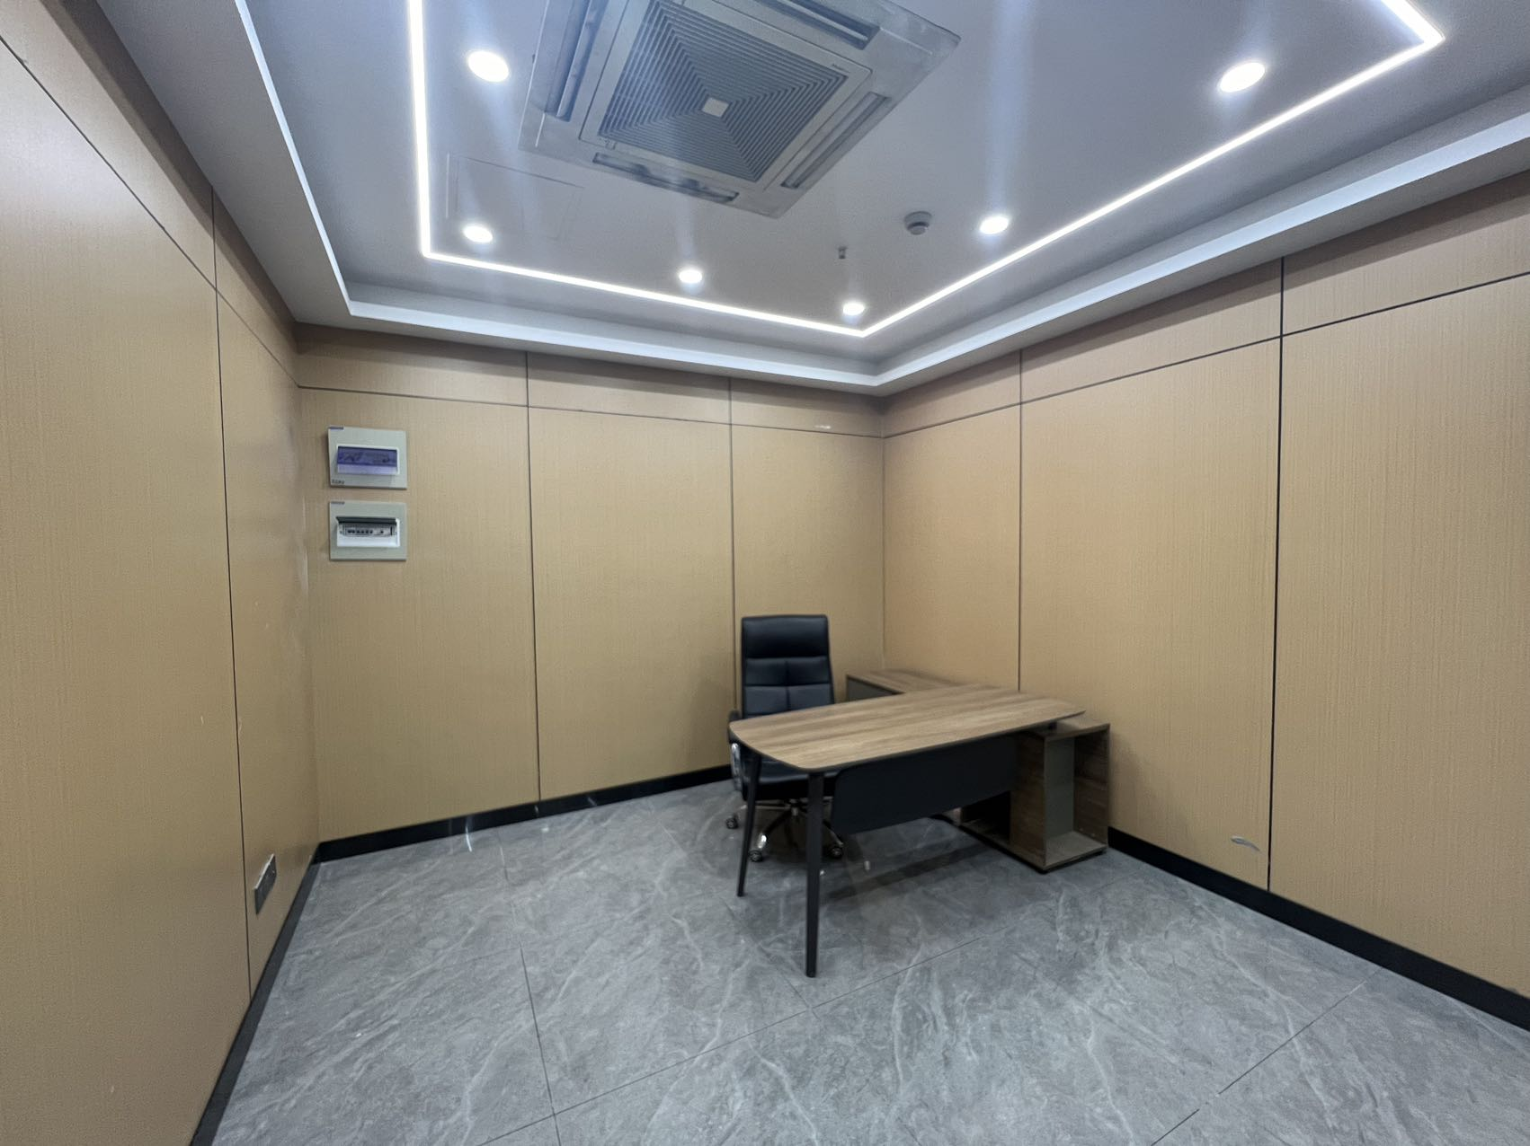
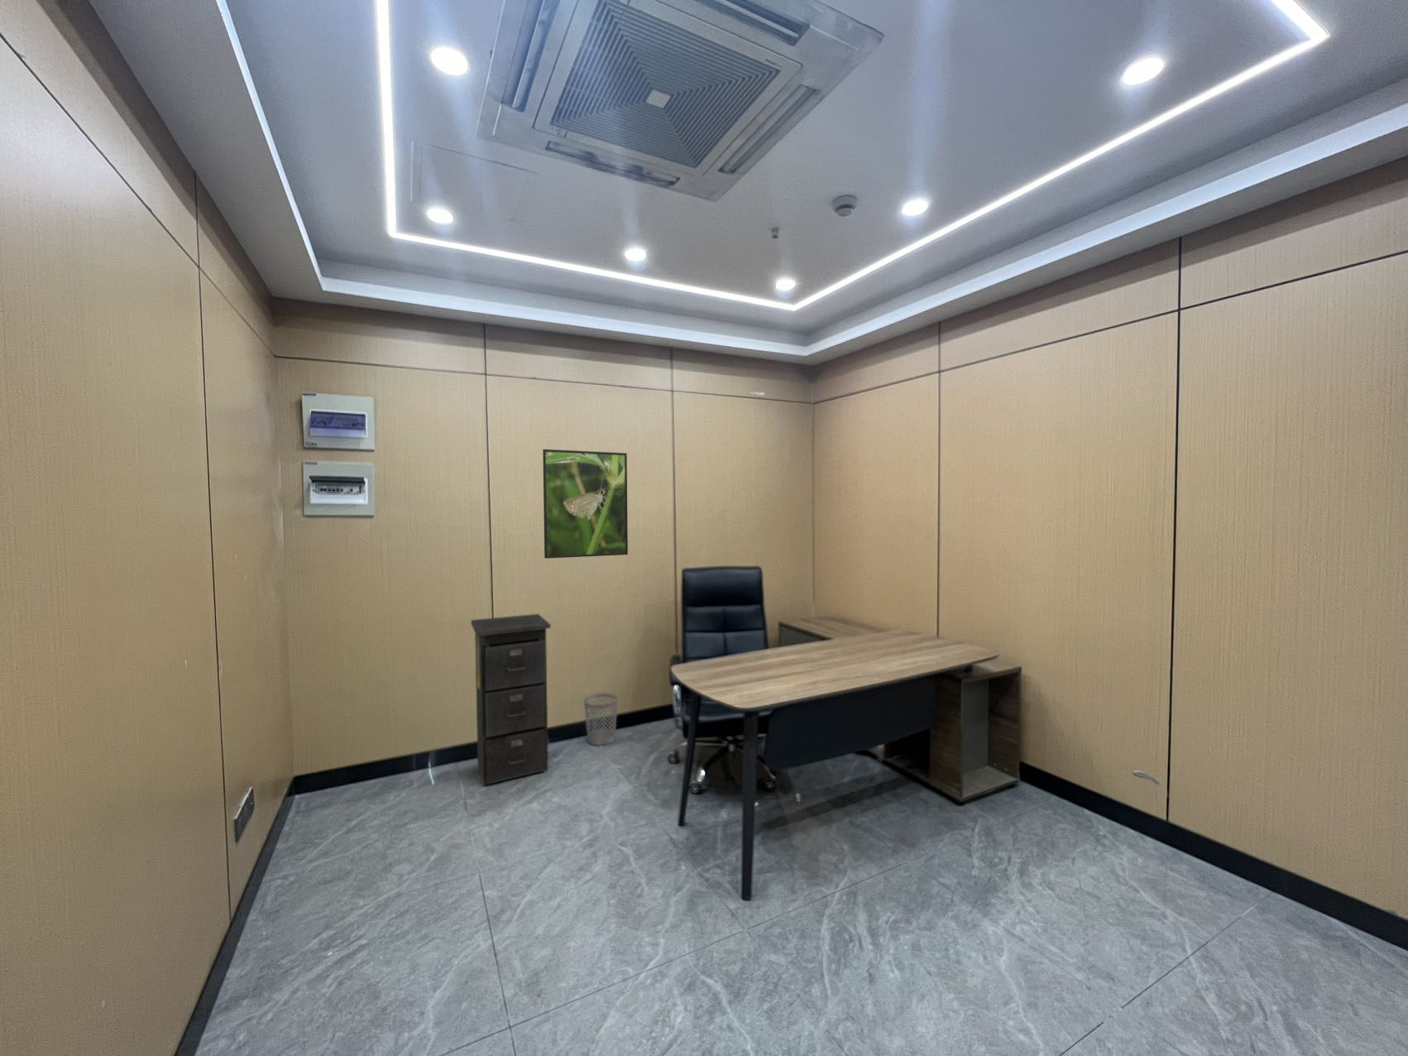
+ wastebasket [583,692,619,747]
+ filing cabinet [470,613,552,788]
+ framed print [542,448,629,559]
